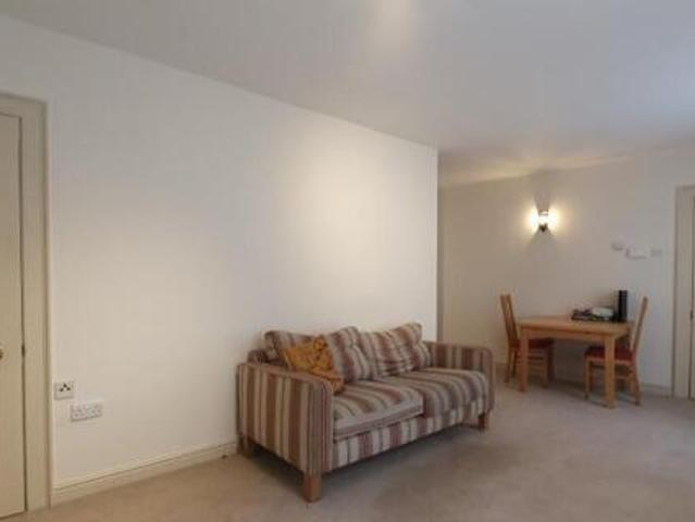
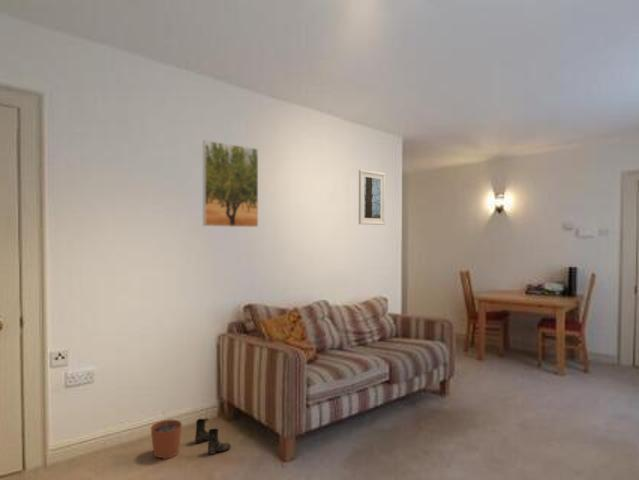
+ plant pot [150,409,183,460]
+ boots [194,418,232,455]
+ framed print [202,139,259,228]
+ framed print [358,169,386,226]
